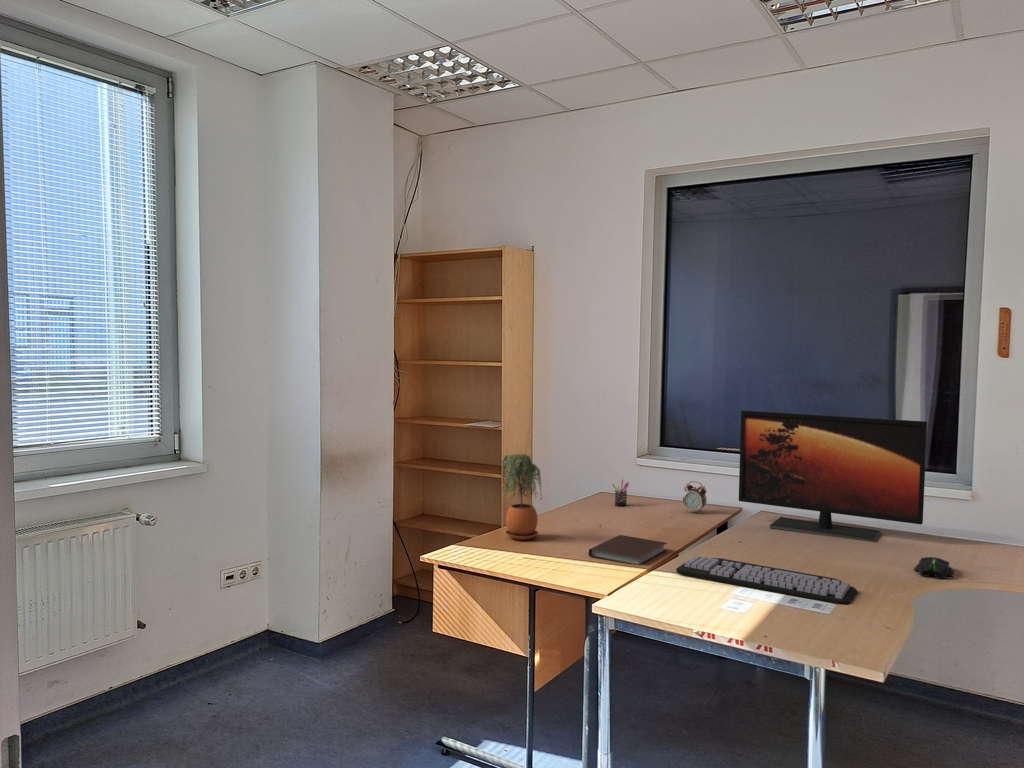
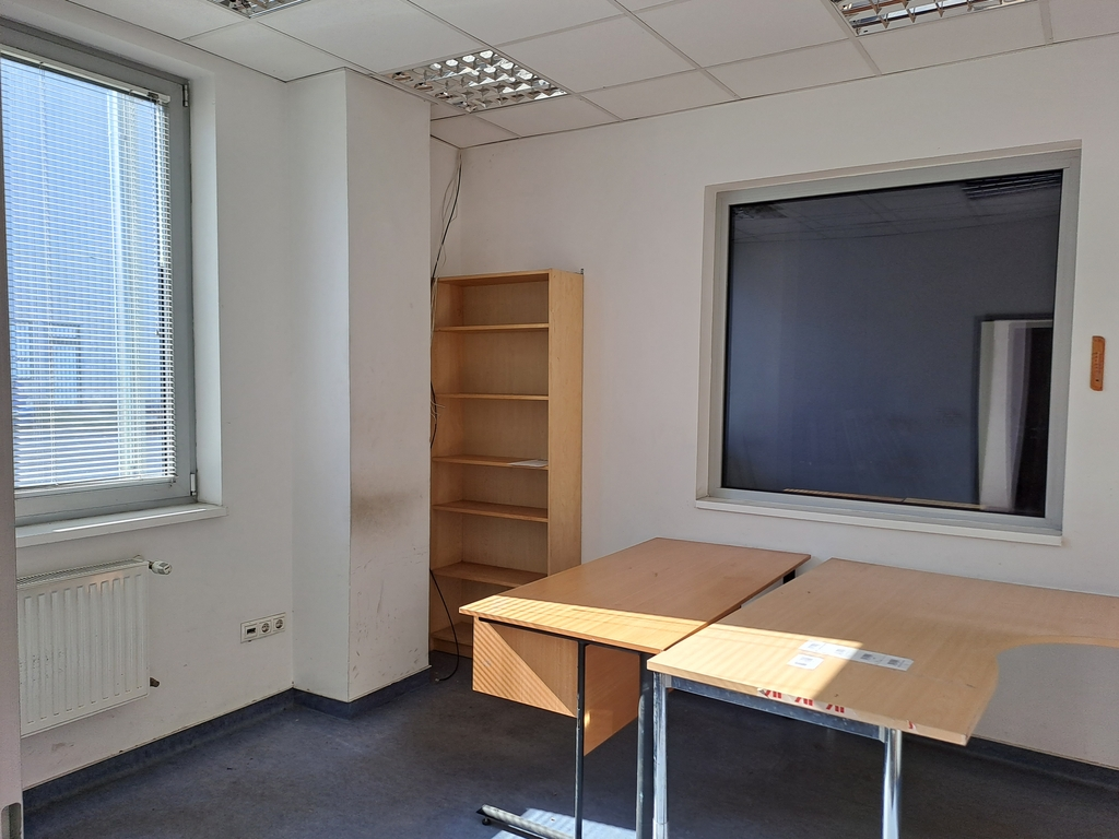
- alarm clock [682,480,707,515]
- notebook [588,534,668,566]
- potted plant [501,453,543,541]
- monitor [738,409,928,543]
- mouse [913,556,954,580]
- keyboard [675,555,858,606]
- pen holder [611,479,630,507]
